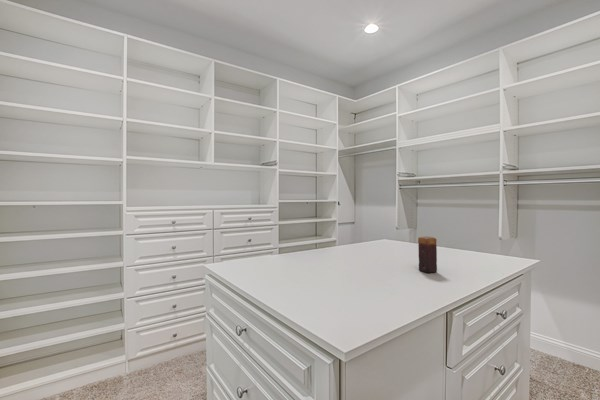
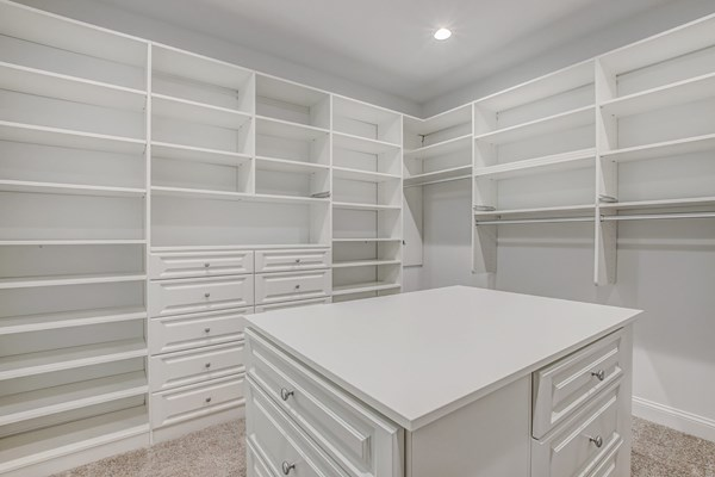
- candle [417,235,438,274]
